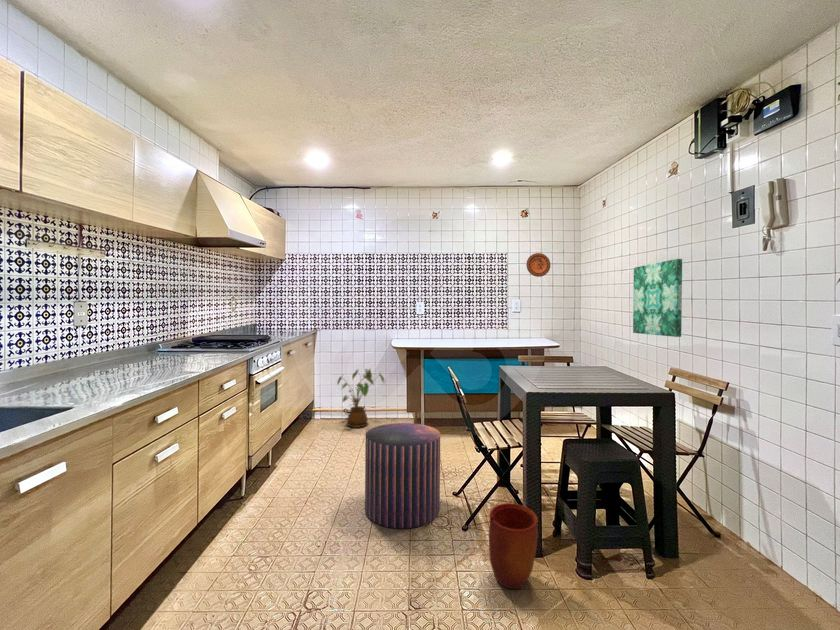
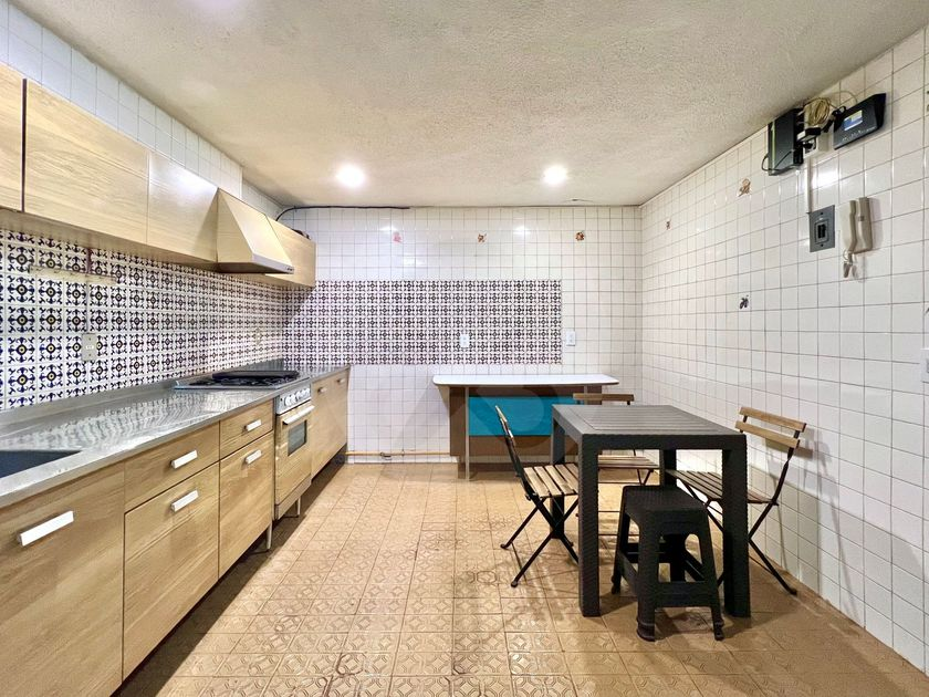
- wall art [632,258,683,338]
- house plant [336,368,385,429]
- decorative plate [525,252,551,278]
- vase [488,502,539,590]
- stool [364,422,441,529]
